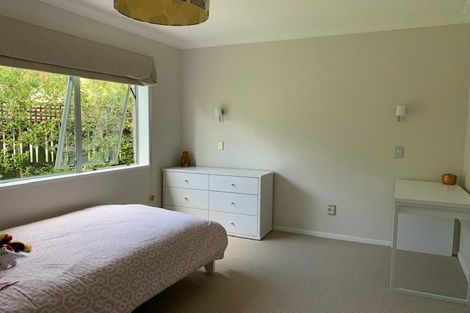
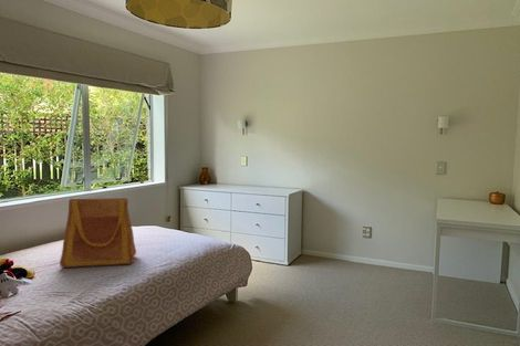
+ tote bag [59,197,137,269]
